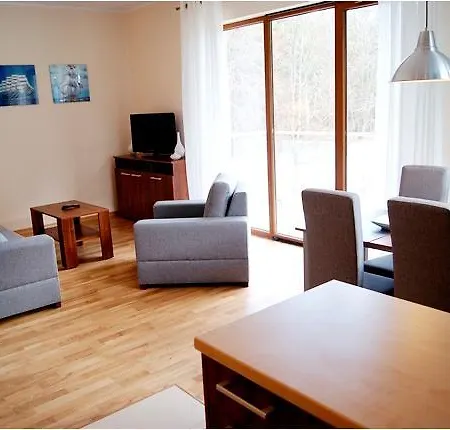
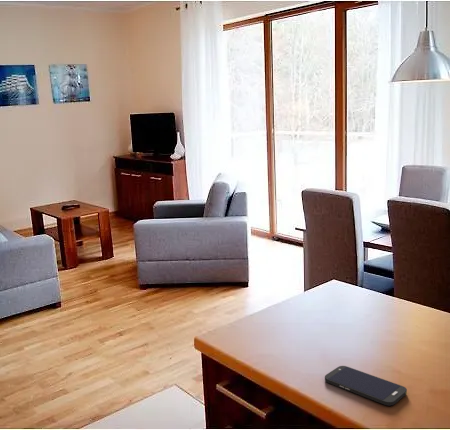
+ smartphone [324,365,408,407]
